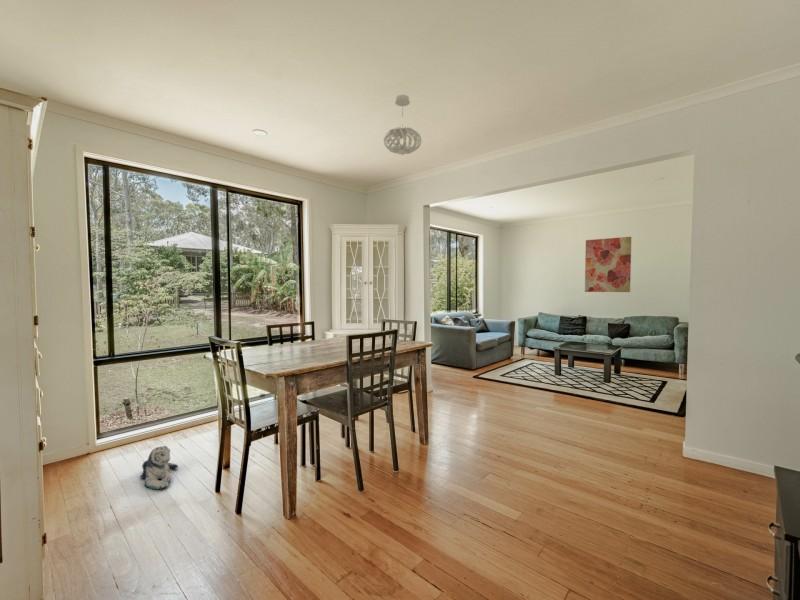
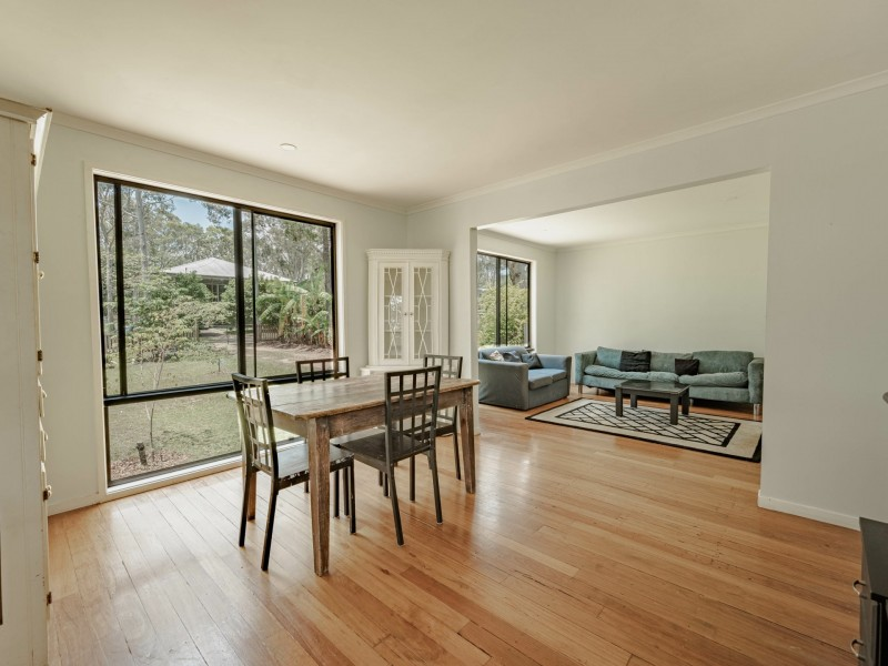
- plush toy [139,445,179,491]
- pendant light [383,94,422,156]
- wall art [584,236,632,293]
